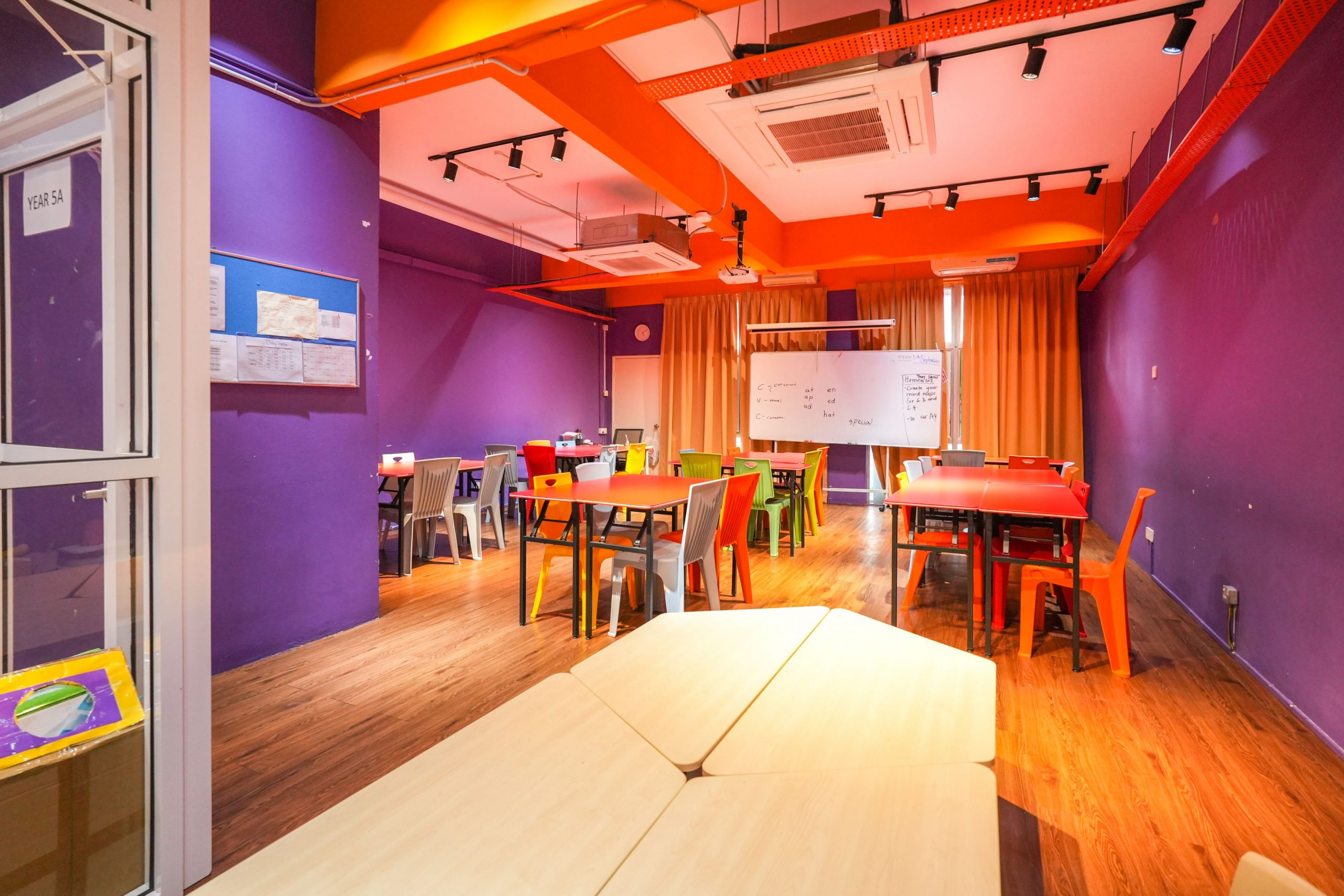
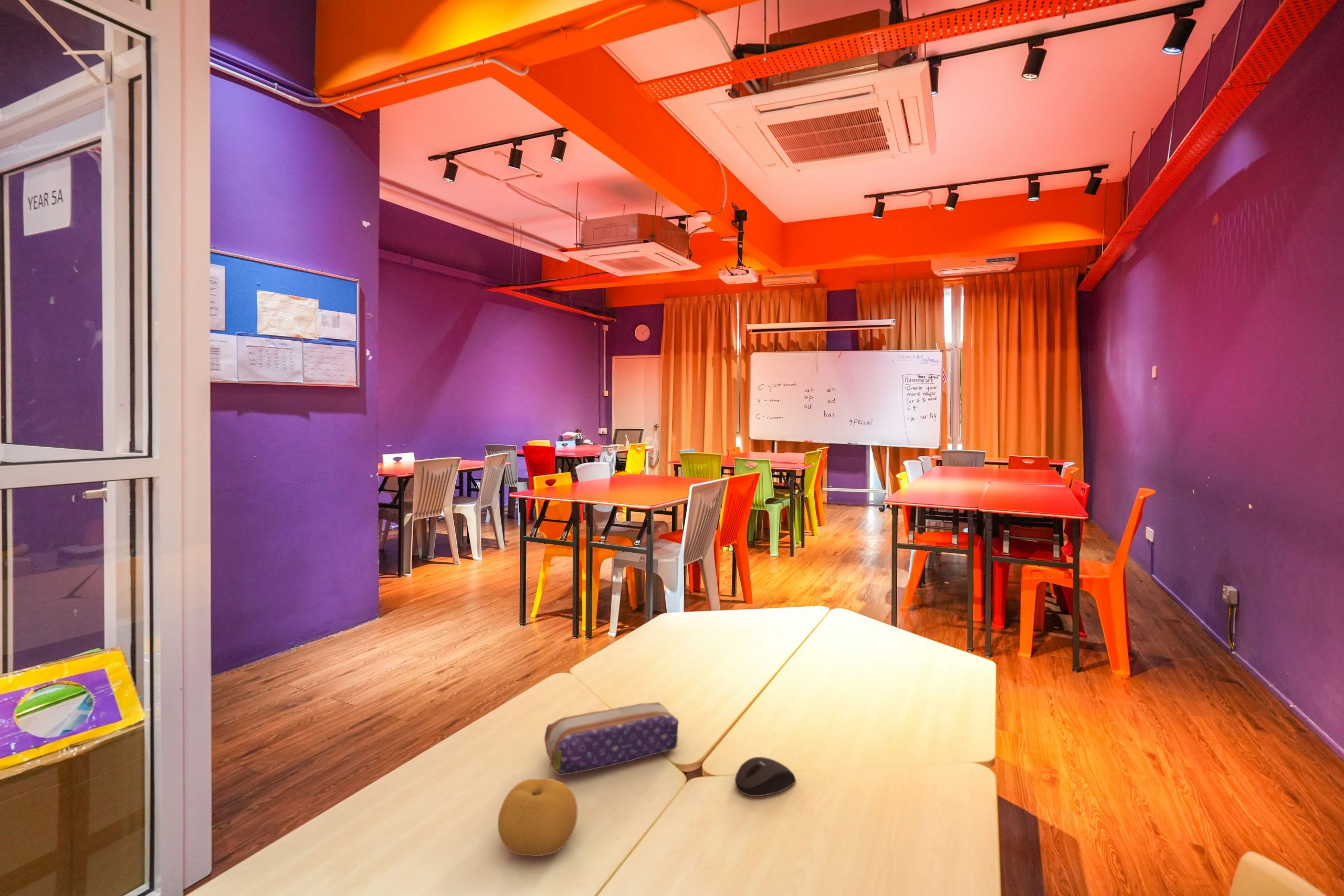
+ mouse [734,756,796,797]
+ fruit [497,778,578,857]
+ pencil case [544,702,679,776]
